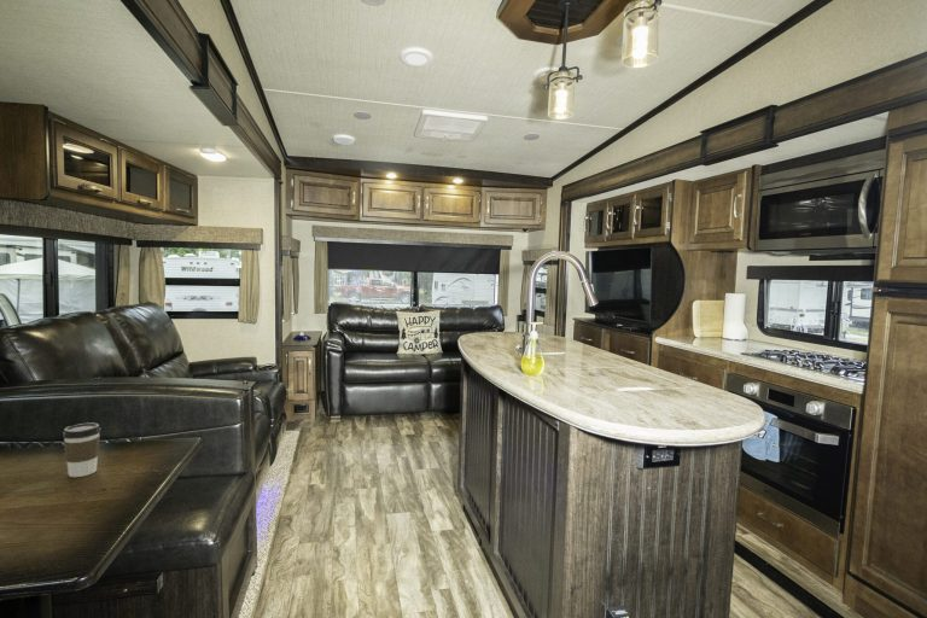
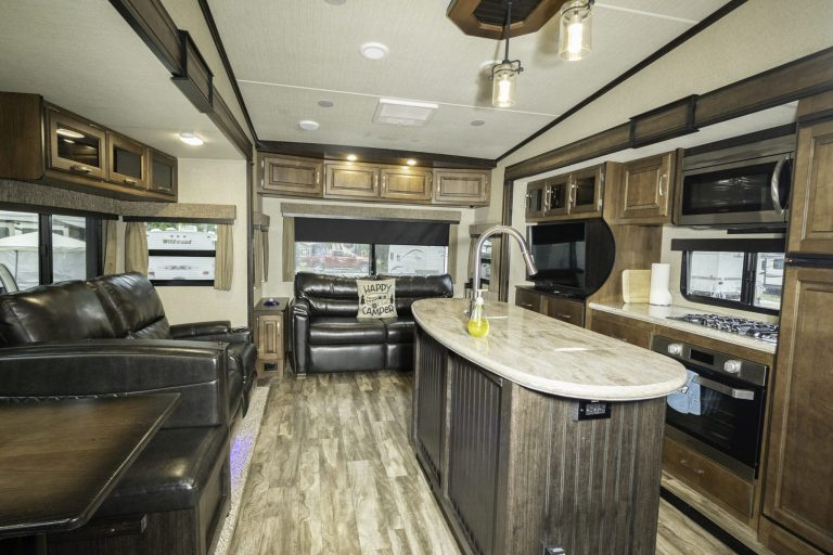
- coffee cup [62,421,103,478]
